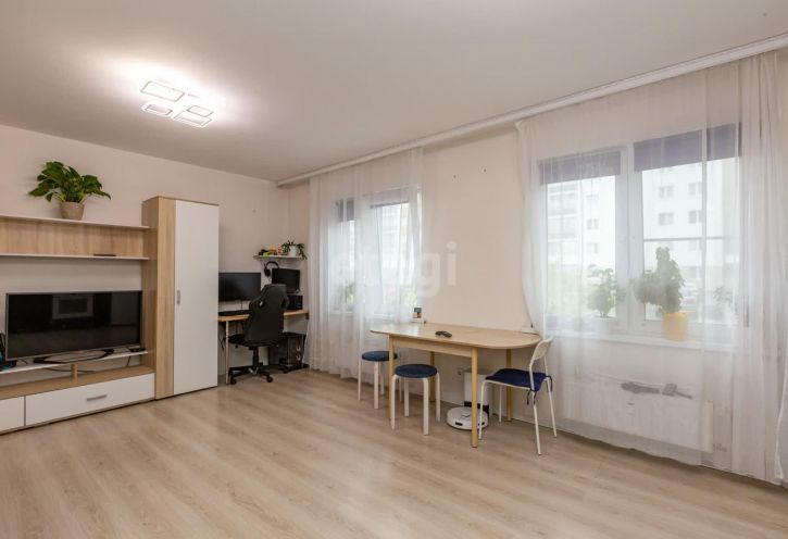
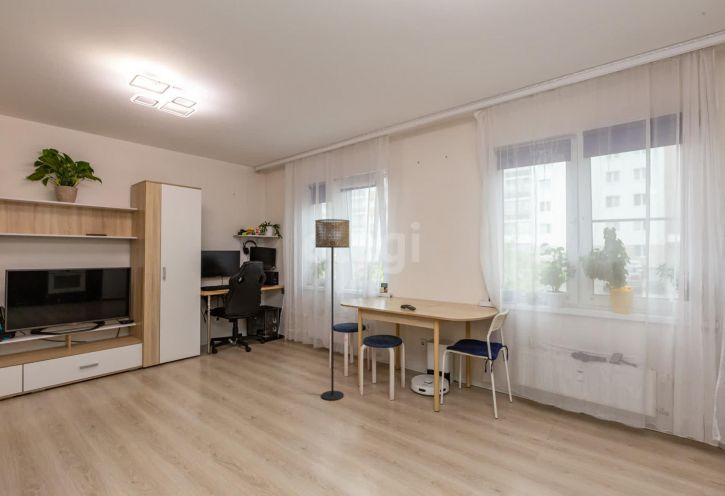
+ floor lamp [314,218,350,401]
